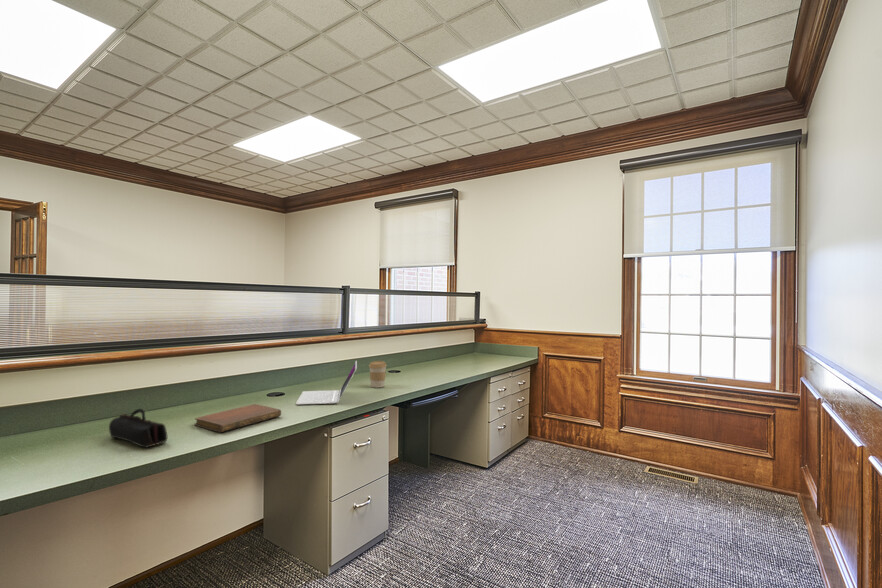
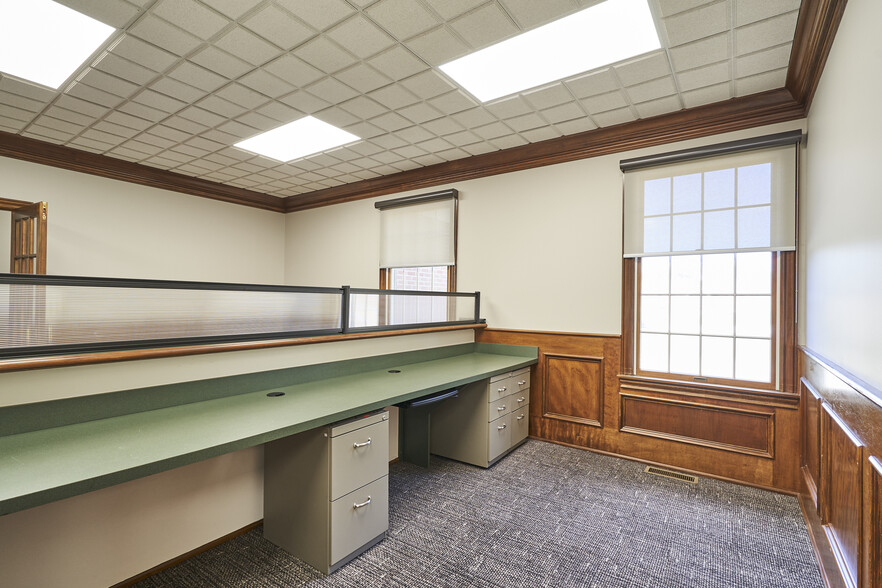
- coffee cup [368,360,388,389]
- pencil case [108,408,168,449]
- notebook [193,403,282,433]
- laptop [295,359,358,406]
